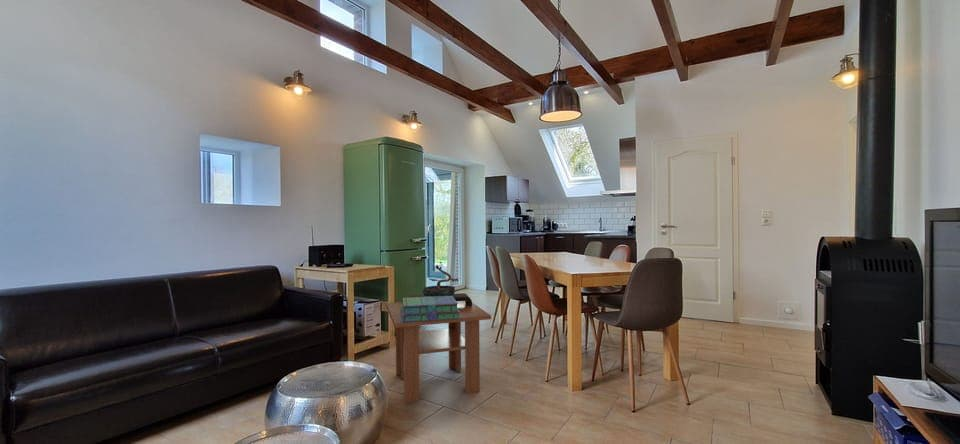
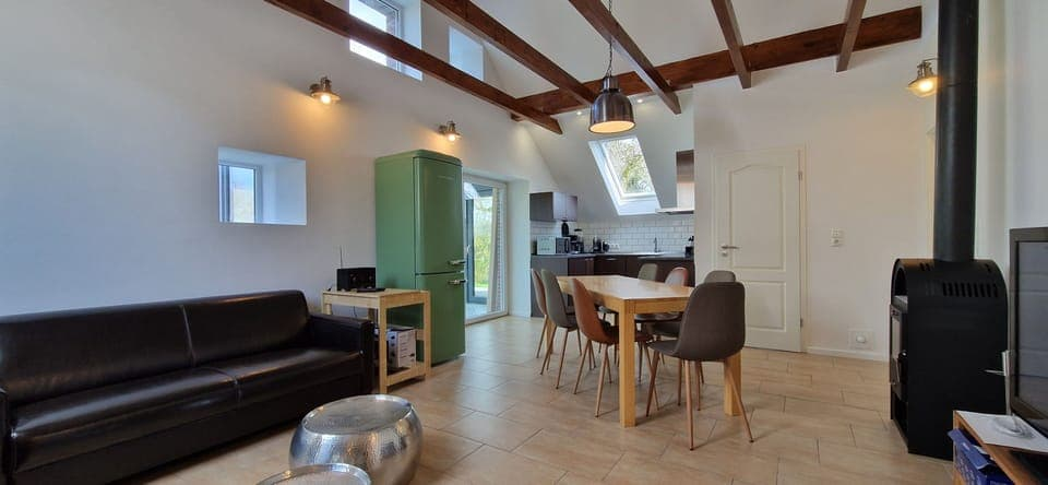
- bonsai tree [408,261,473,306]
- coffee table [385,301,492,404]
- stack of books [401,296,460,322]
